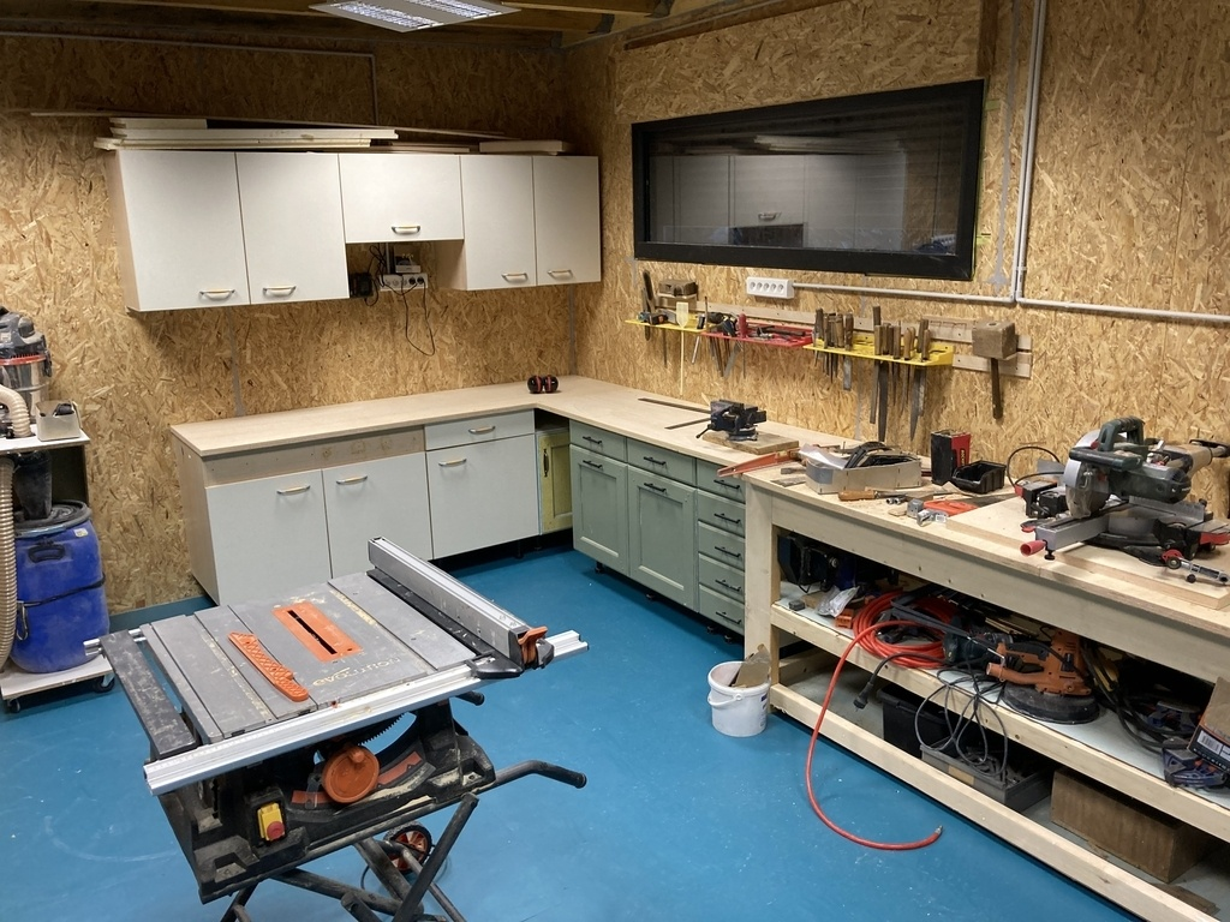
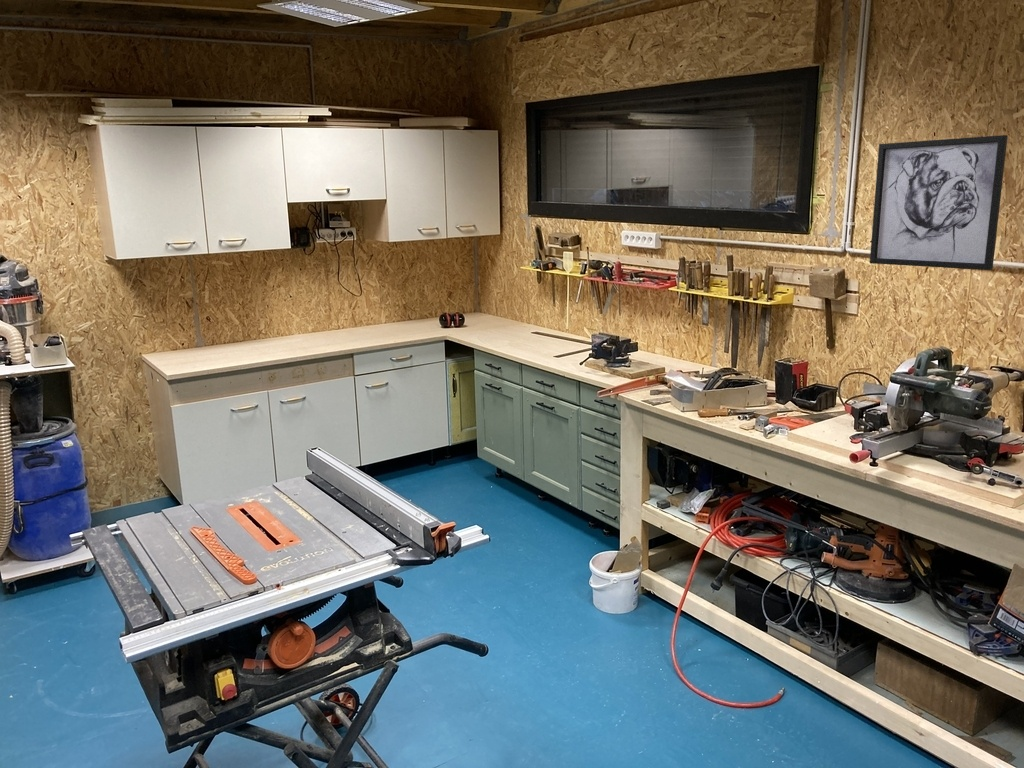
+ wall art [869,134,1009,271]
